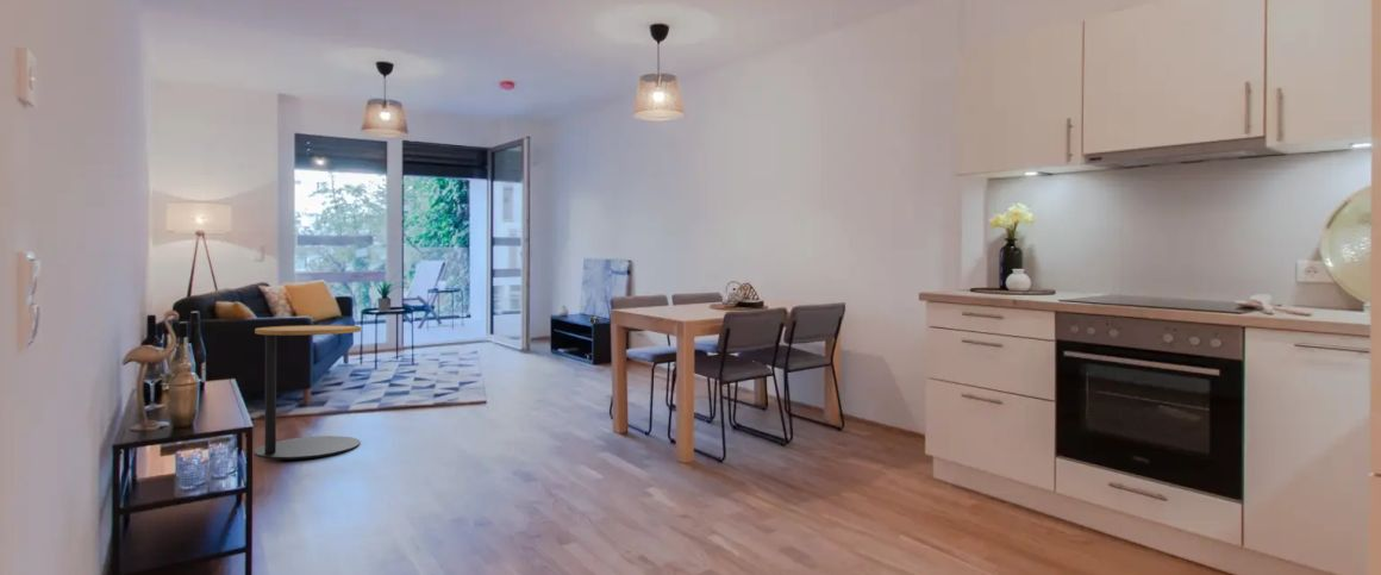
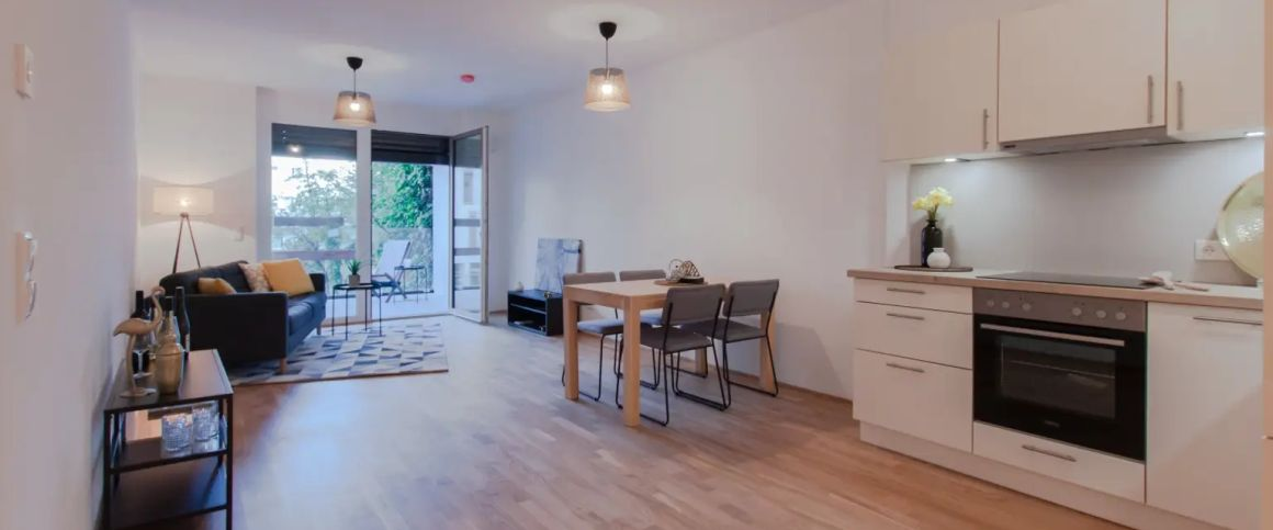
- side table [254,324,362,461]
